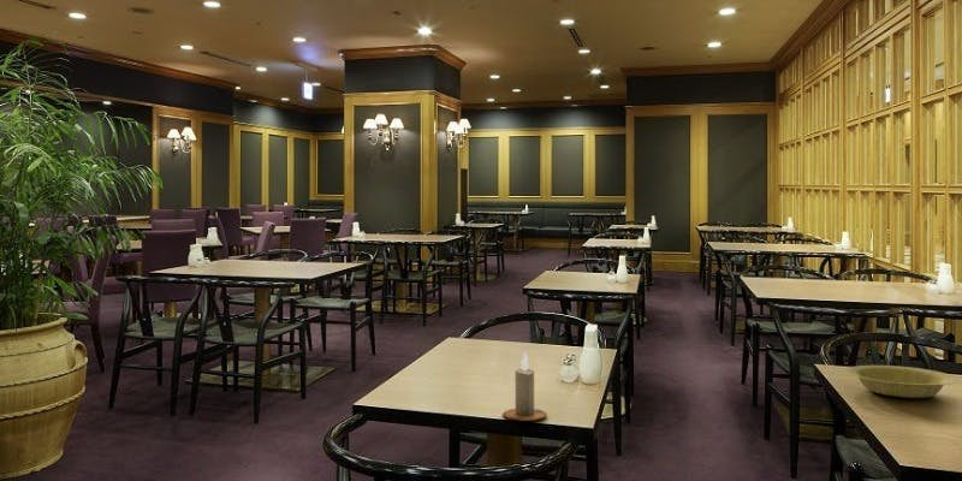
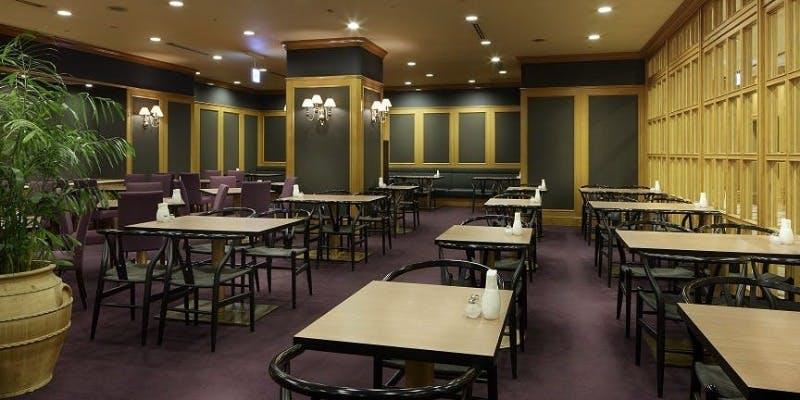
- bowl [845,364,958,399]
- candle [501,352,548,422]
